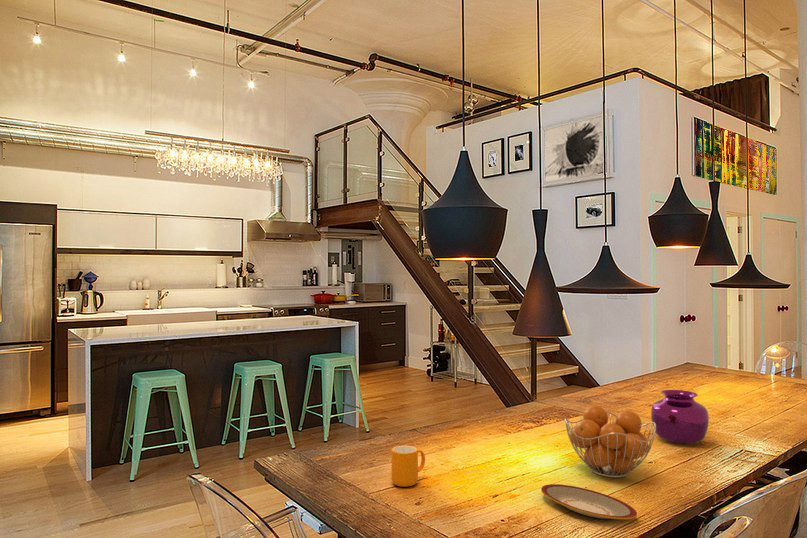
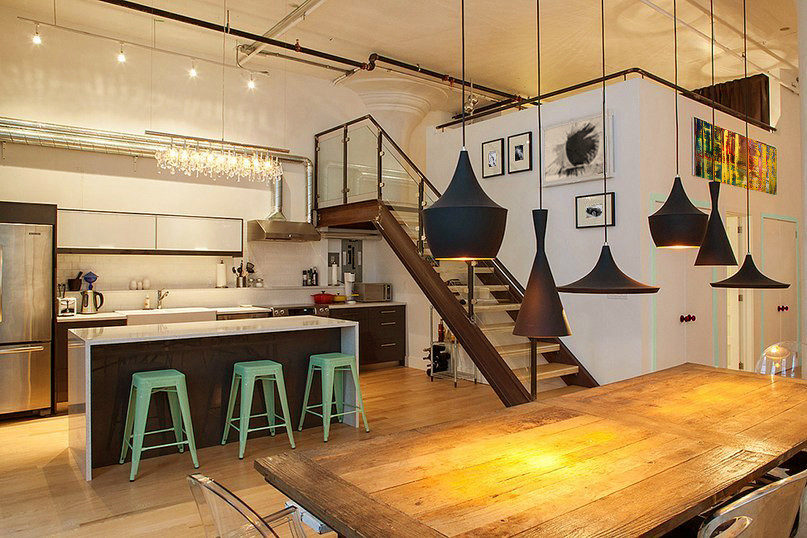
- vase [650,389,710,445]
- plate [540,483,638,521]
- fruit basket [564,404,656,479]
- mug [391,444,426,488]
